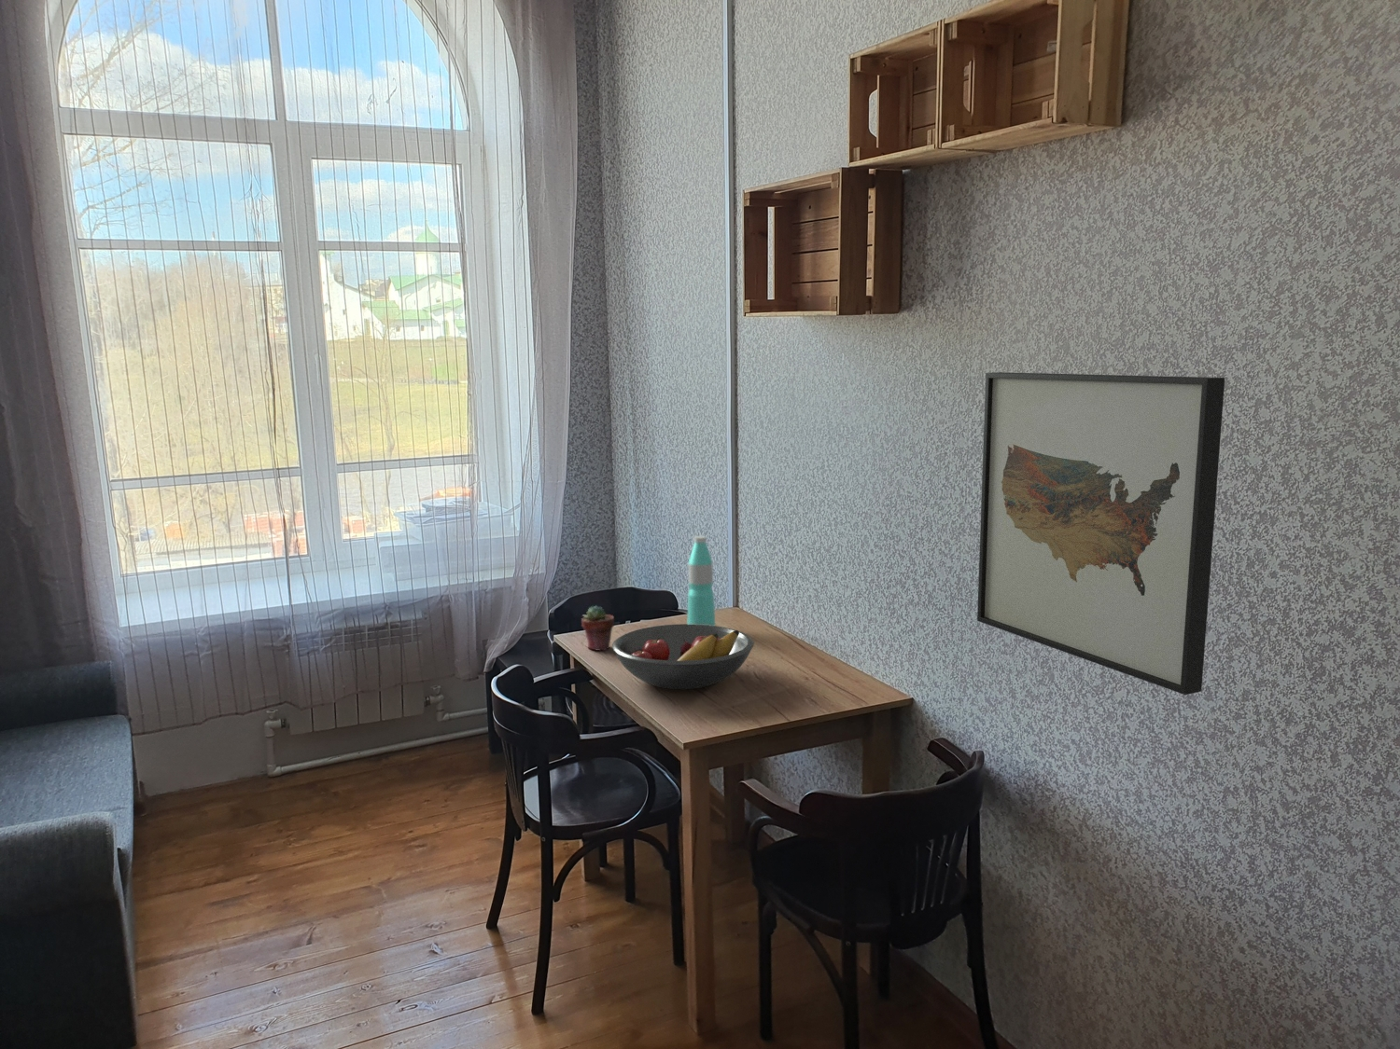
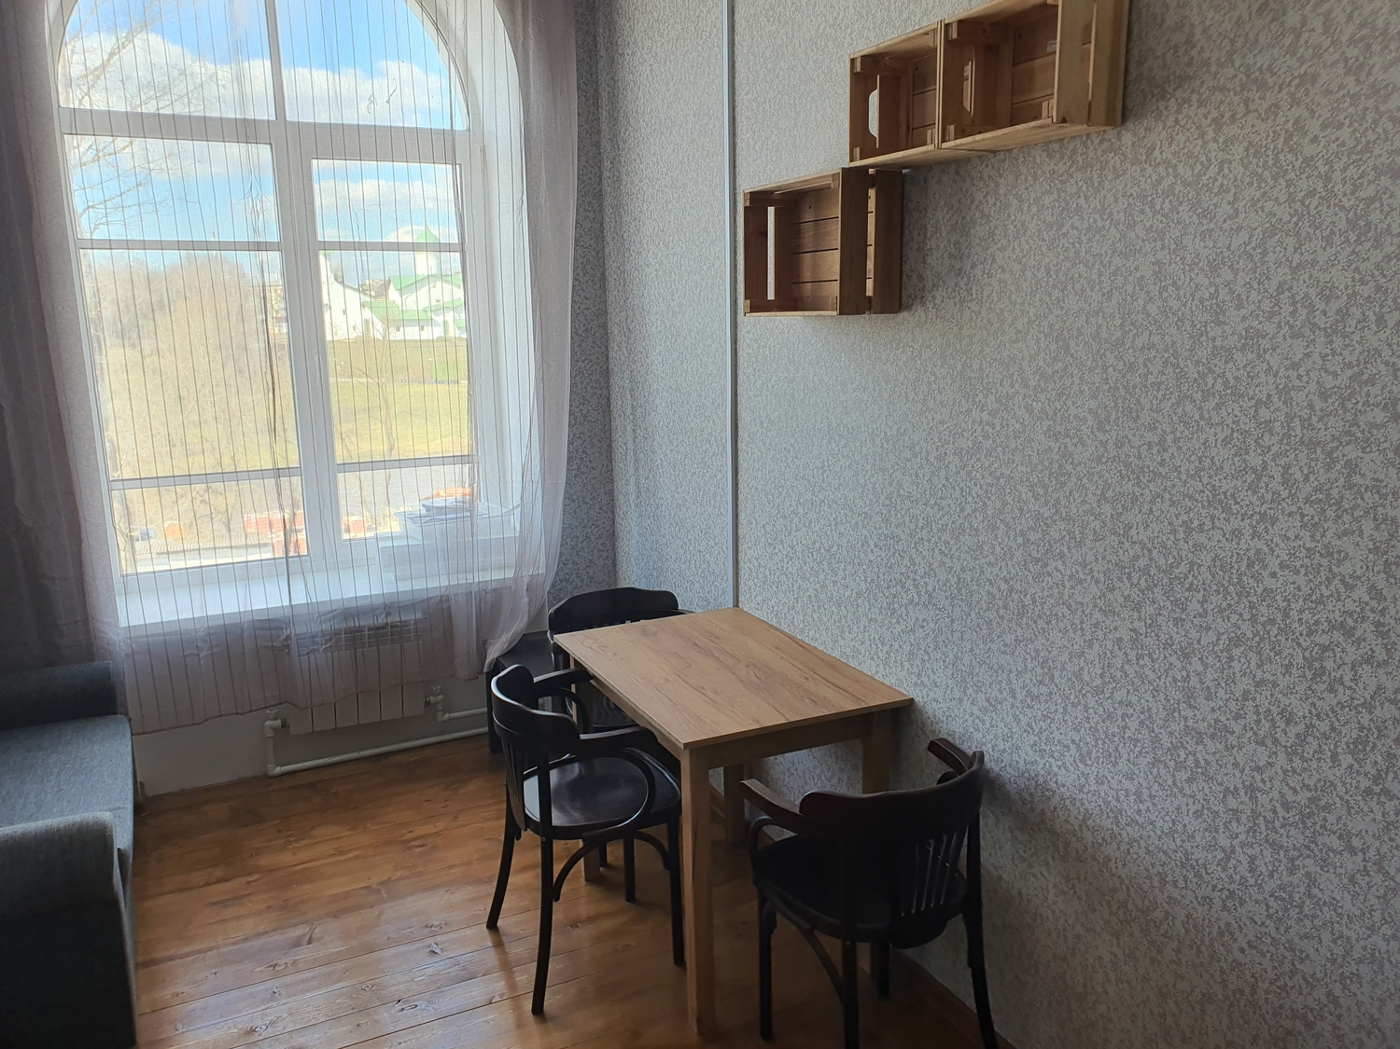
- water bottle [686,536,715,626]
- potted succulent [581,604,615,652]
- wall art [977,371,1226,695]
- fruit bowl [612,623,755,690]
